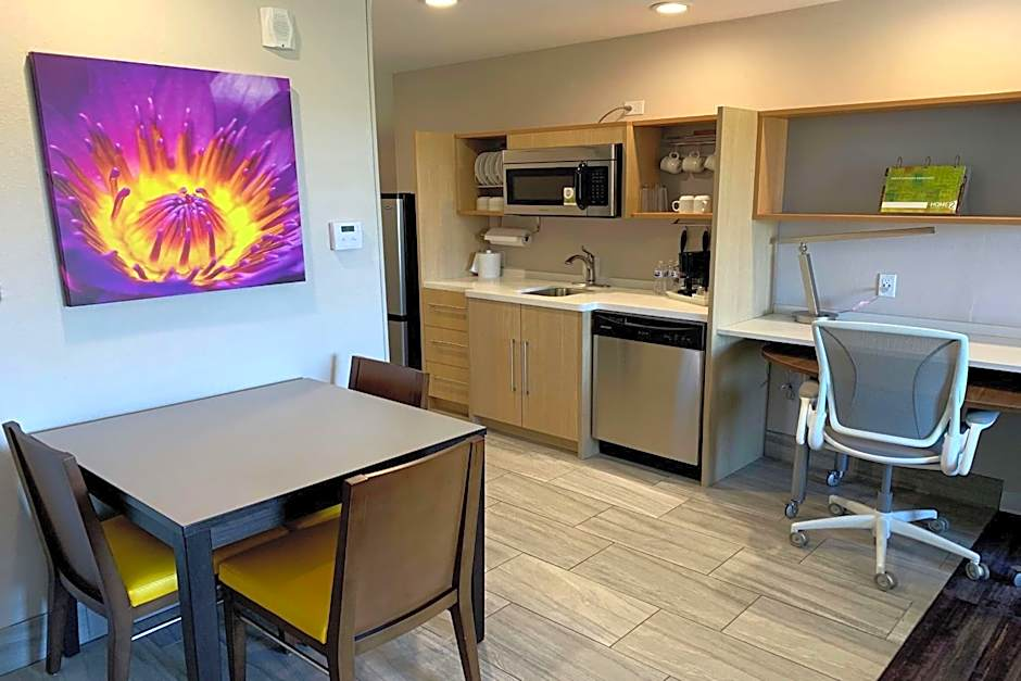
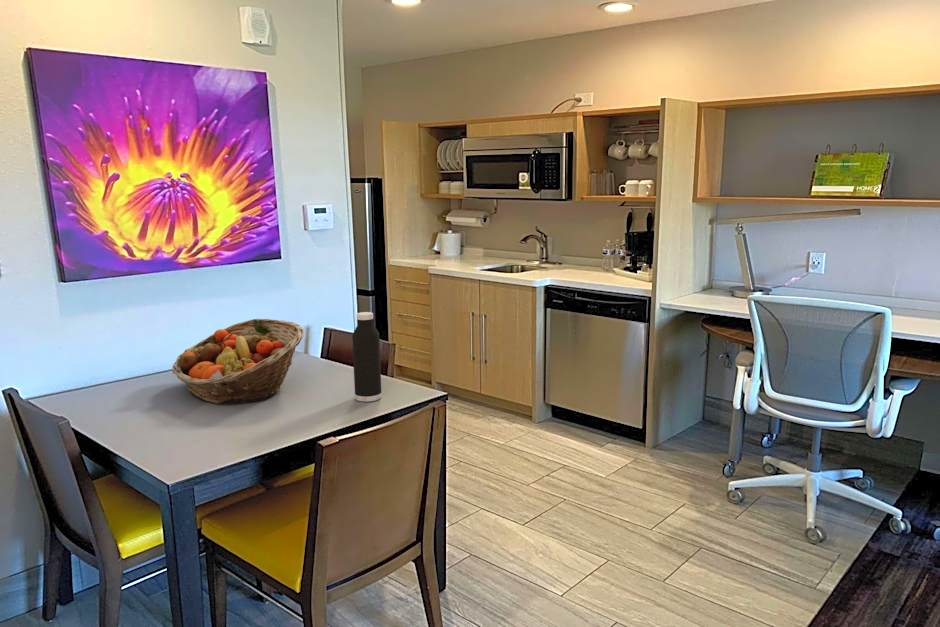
+ water bottle [351,311,383,403]
+ fruit basket [171,318,305,405]
